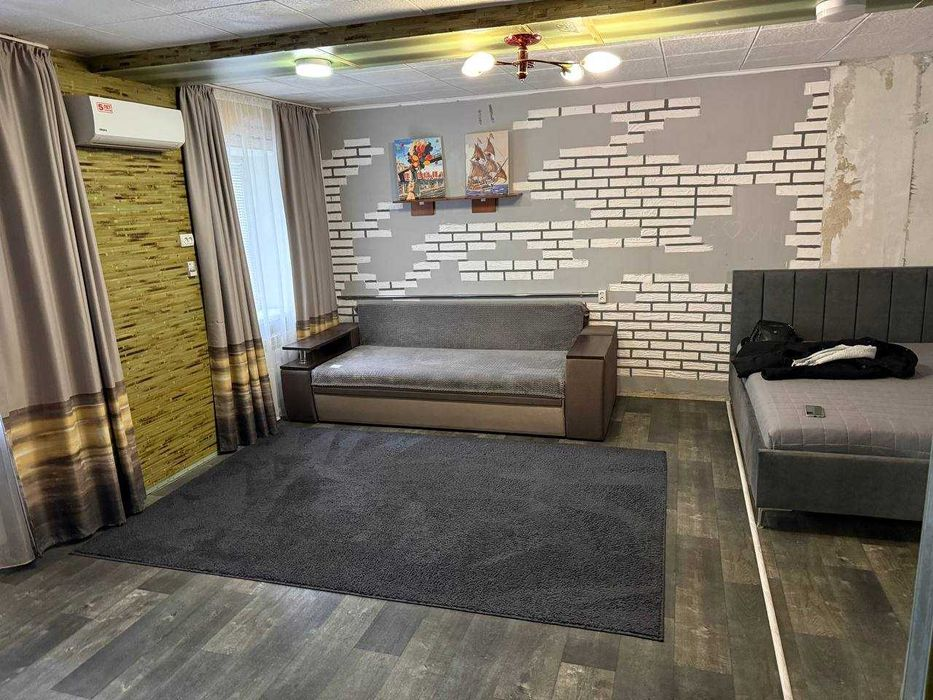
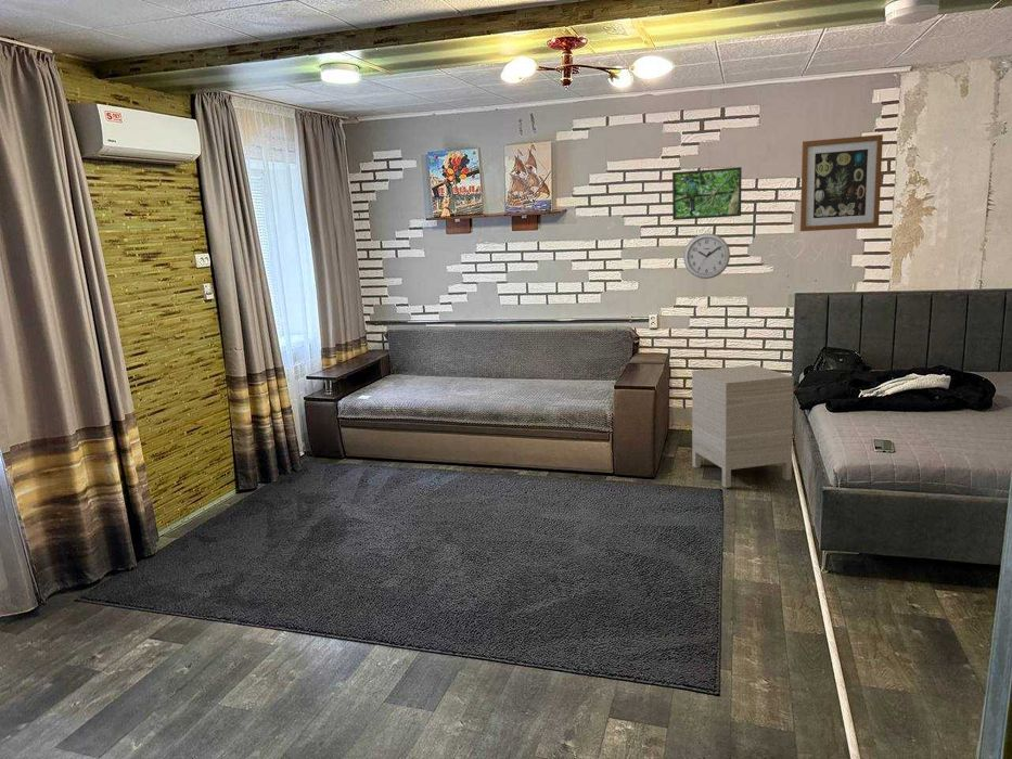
+ wall art [799,133,884,232]
+ wall clock [682,232,731,280]
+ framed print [671,166,743,221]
+ nightstand [691,364,795,489]
